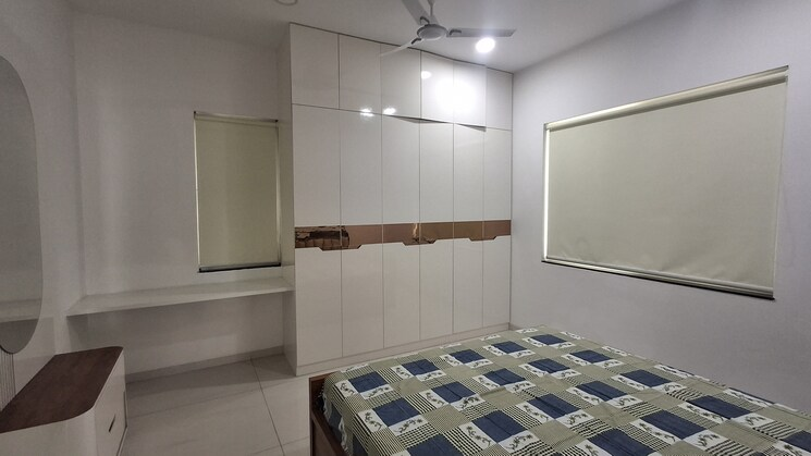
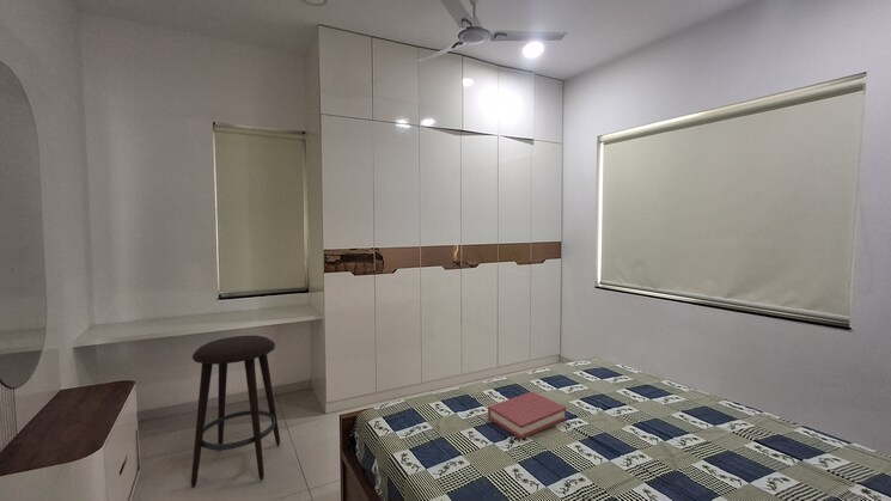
+ stool [190,335,281,489]
+ hardback book [487,391,567,440]
